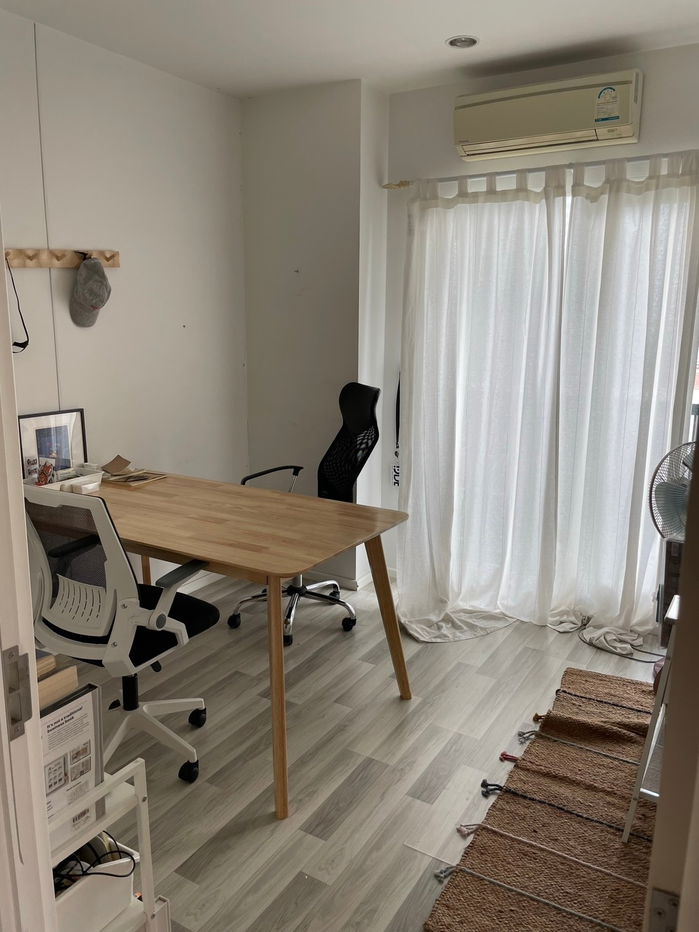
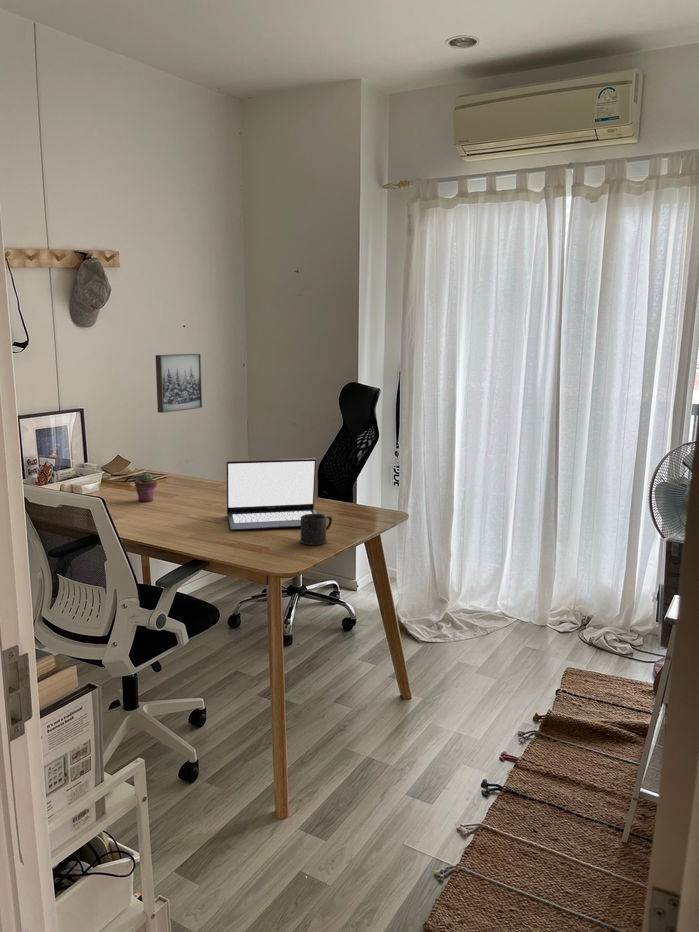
+ laptop [226,458,318,531]
+ mug [299,513,333,546]
+ wall art [154,353,203,414]
+ potted succulent [134,472,158,503]
